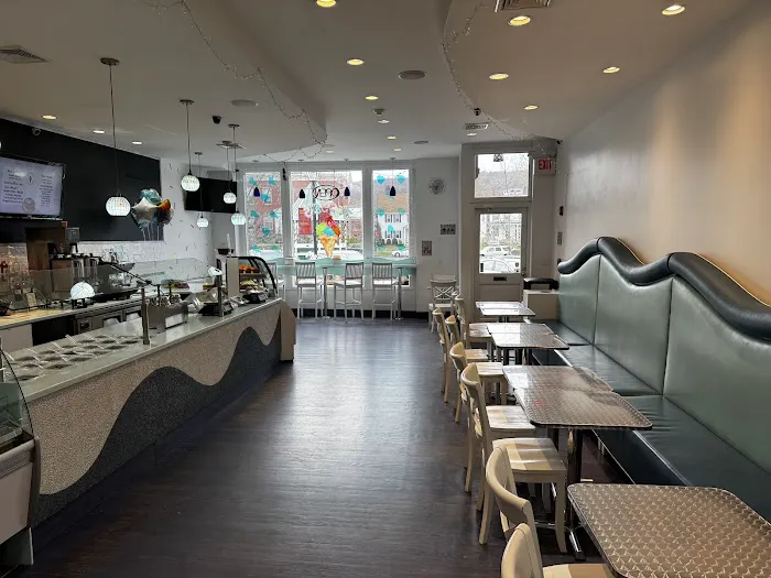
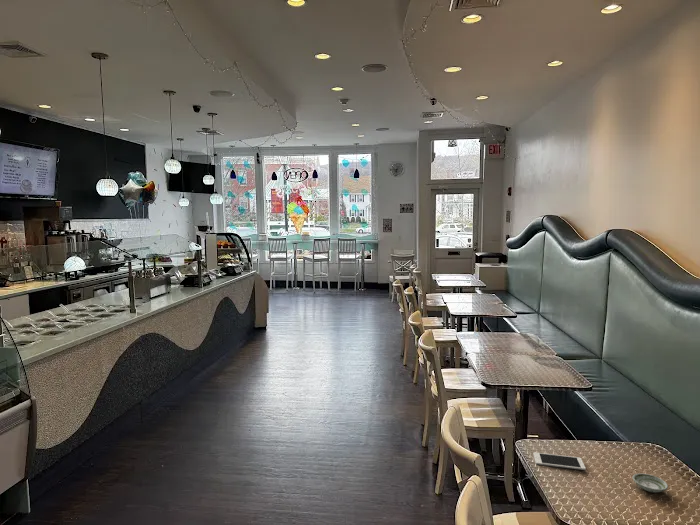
+ cell phone [532,451,587,471]
+ saucer [631,472,669,493]
